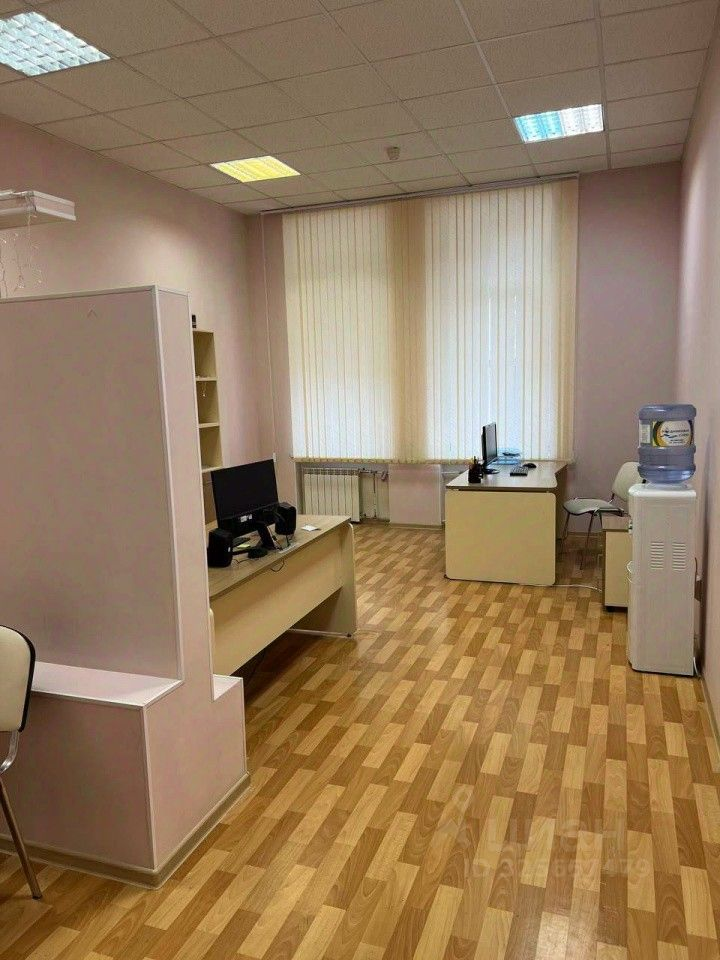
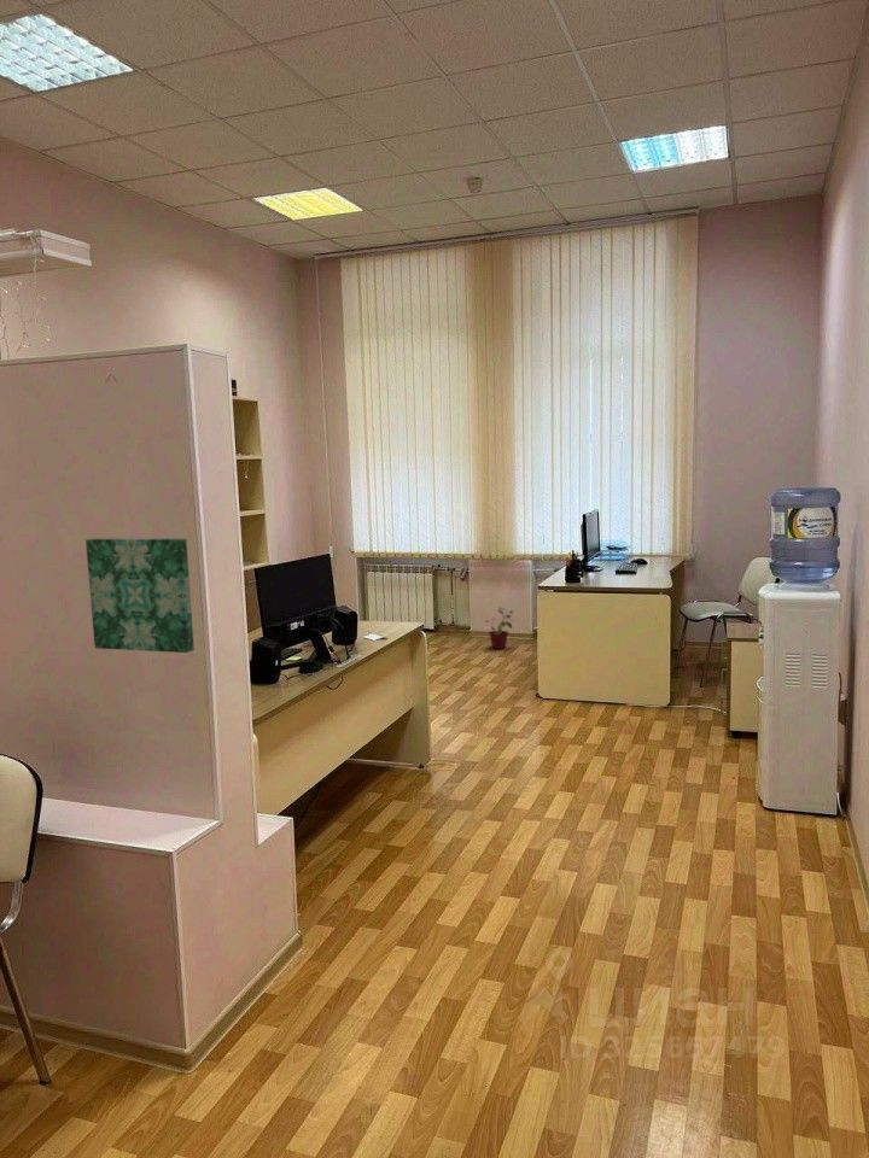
+ potted plant [483,606,518,650]
+ wall art [84,538,196,654]
